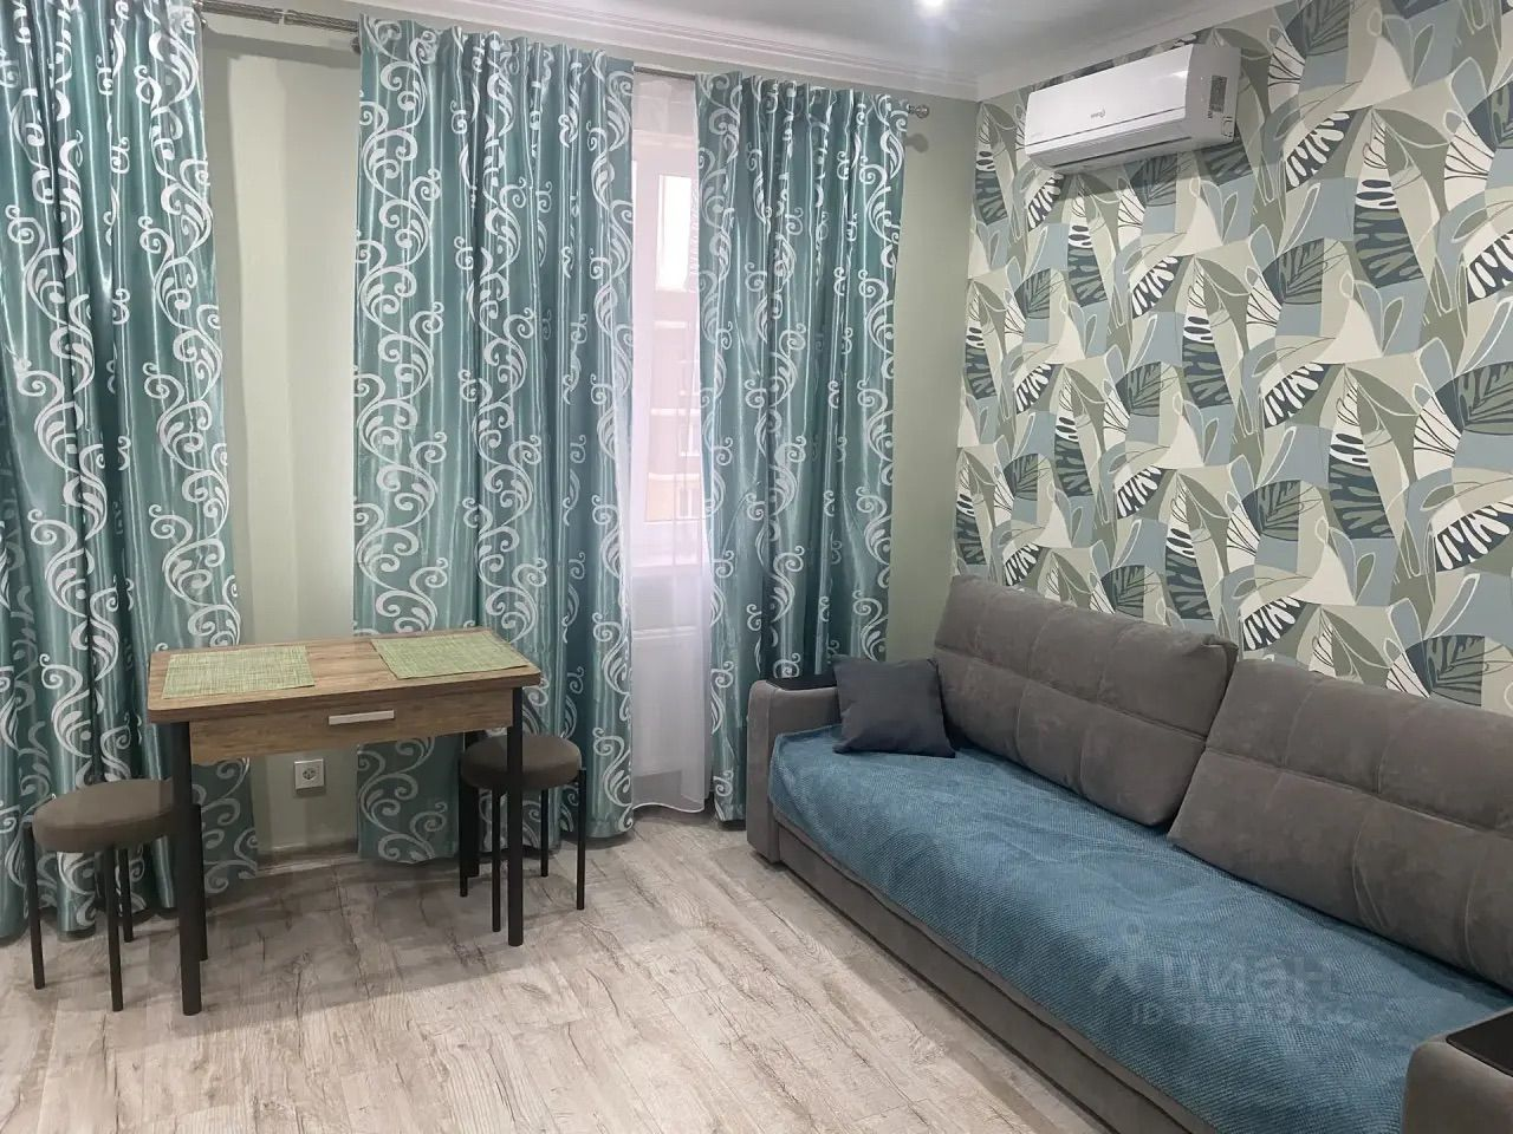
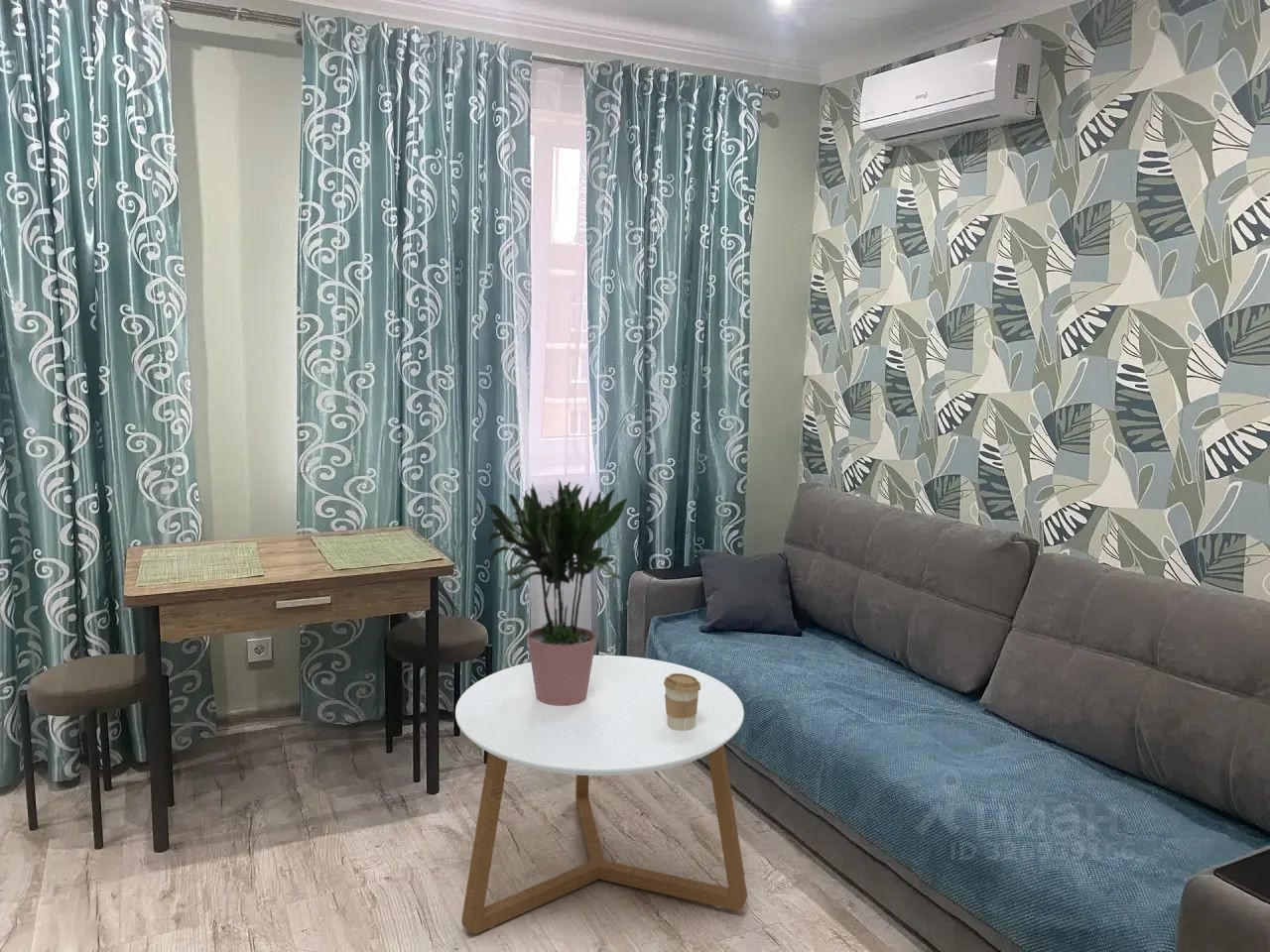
+ coffee cup [664,673,700,731]
+ potted plant [485,479,629,706]
+ coffee table [454,654,748,935]
